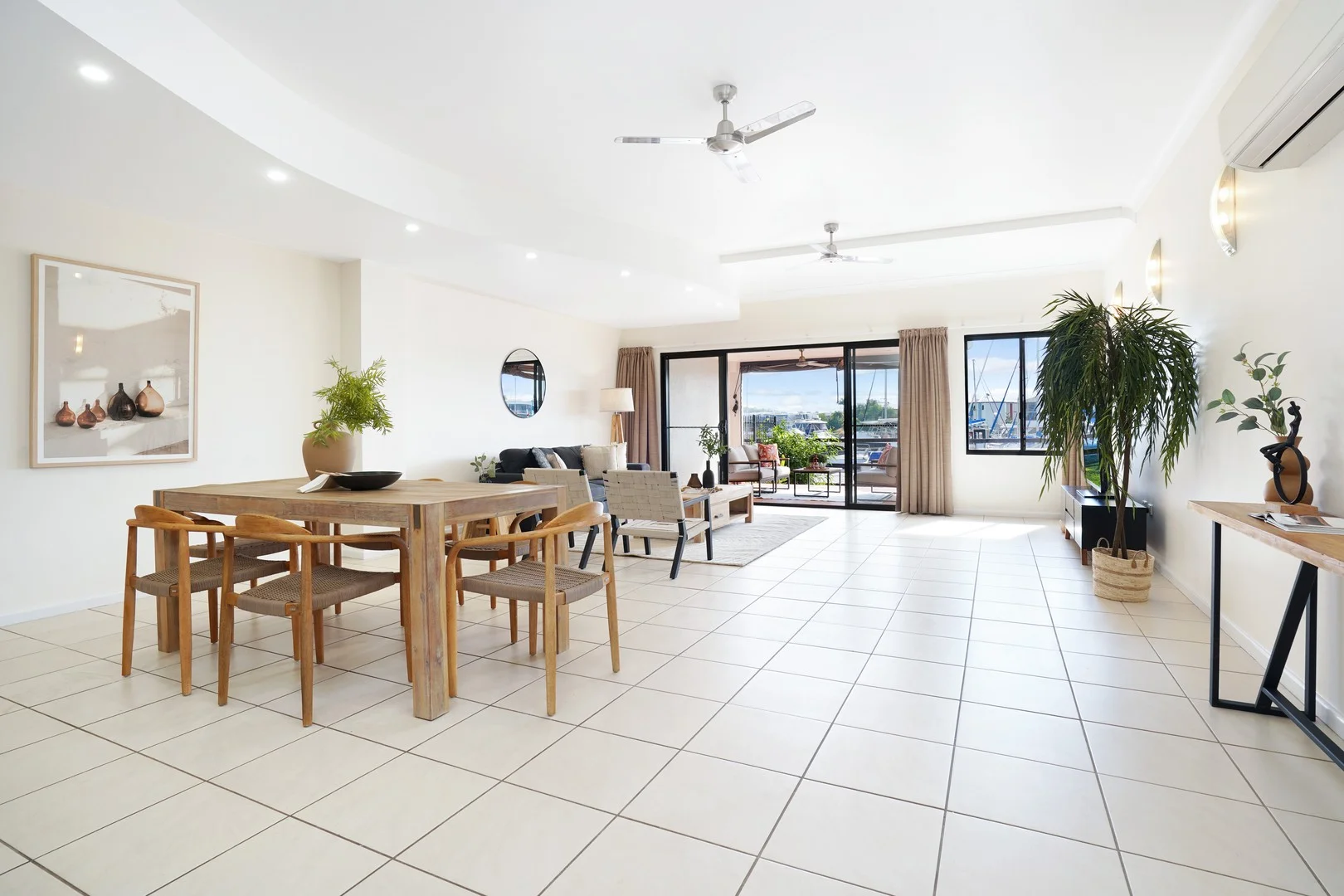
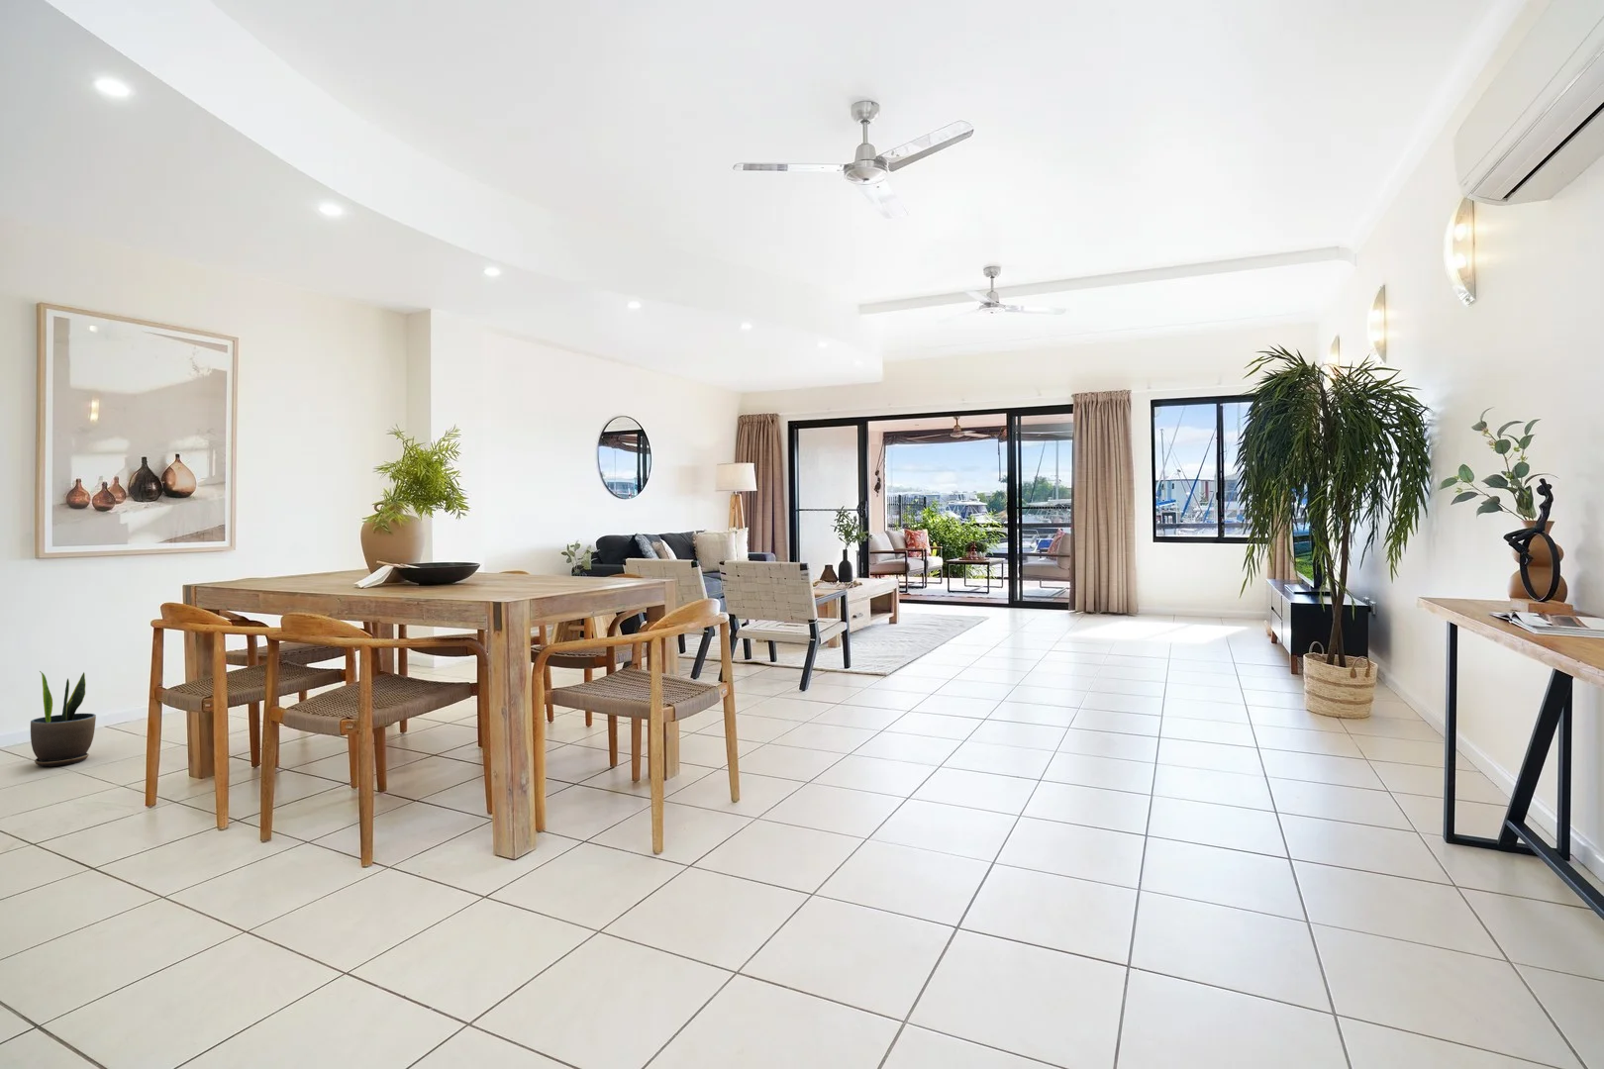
+ potted plant [30,671,97,767]
